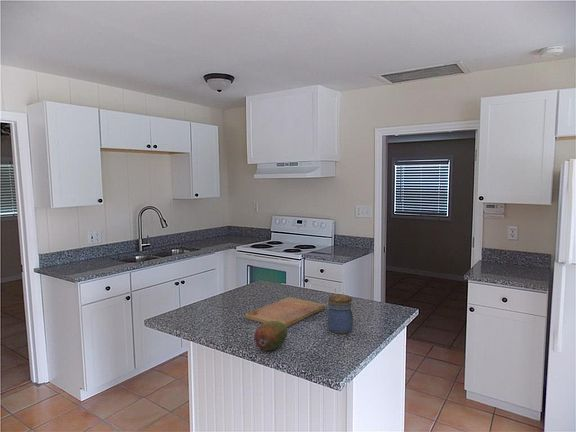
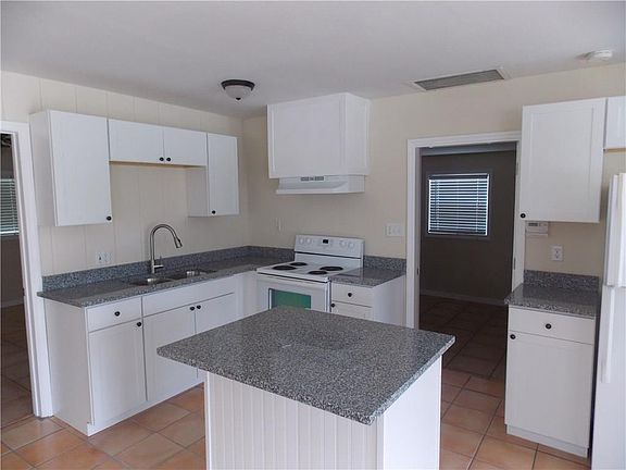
- cutting board [244,296,326,328]
- fruit [253,321,288,351]
- jar [327,293,357,335]
